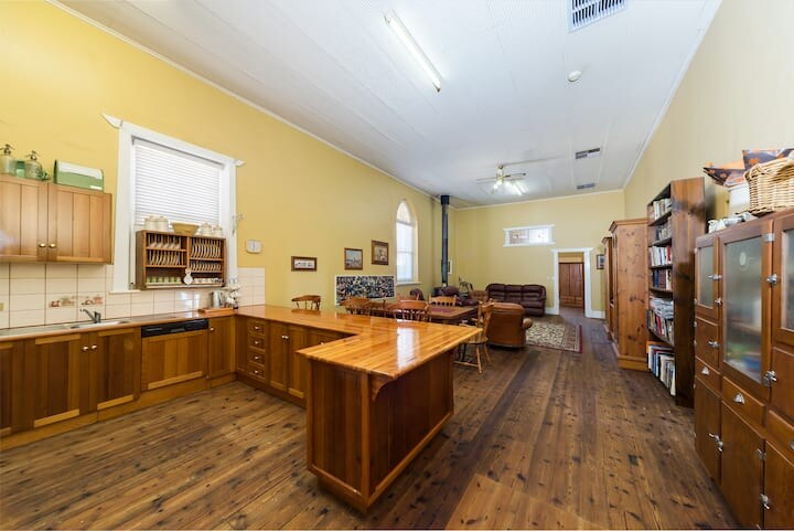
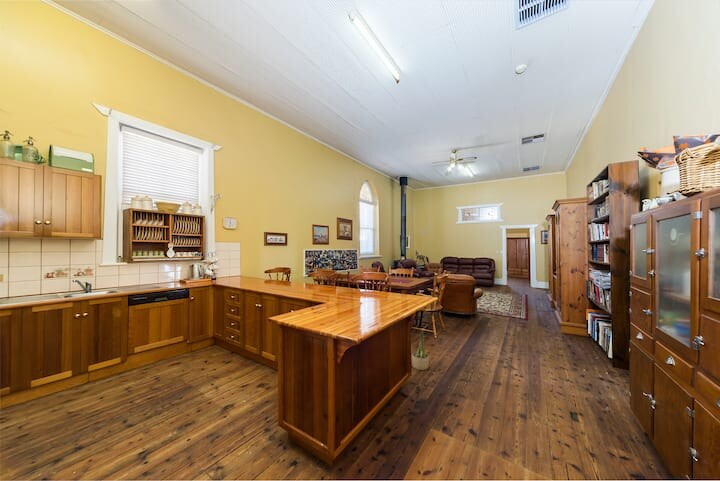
+ potted plant [411,329,430,371]
